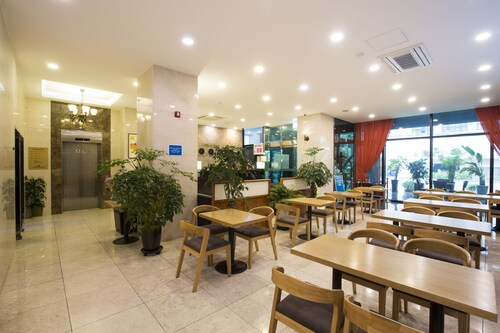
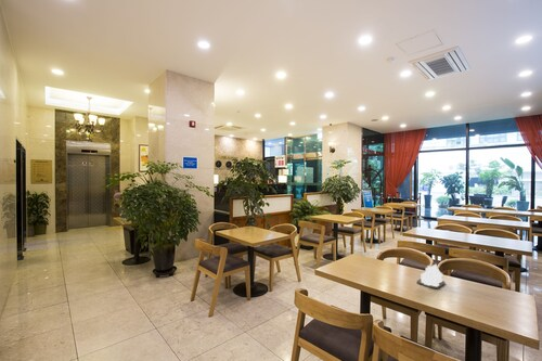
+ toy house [416,263,447,289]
